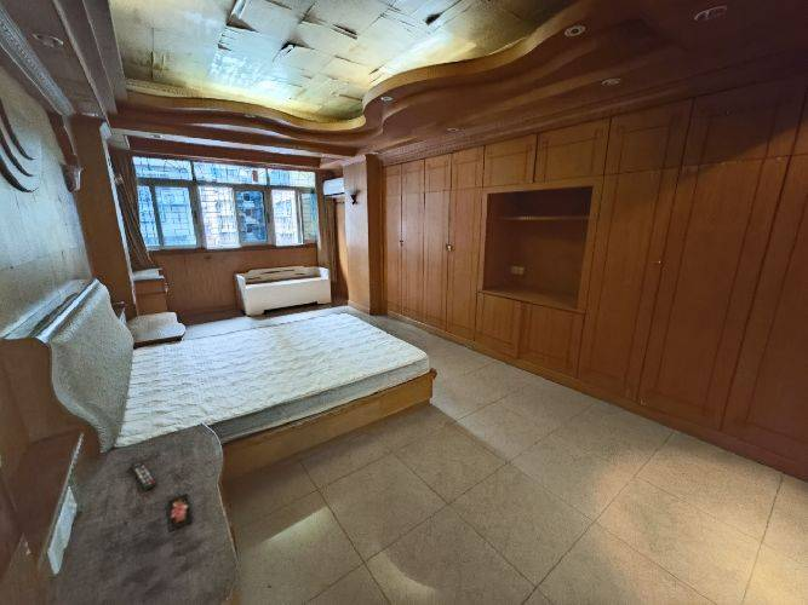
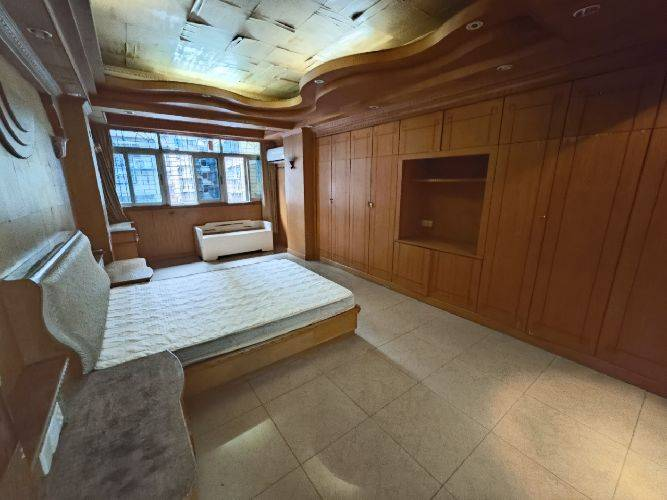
- remote control [128,457,159,492]
- smartphone [166,492,194,532]
